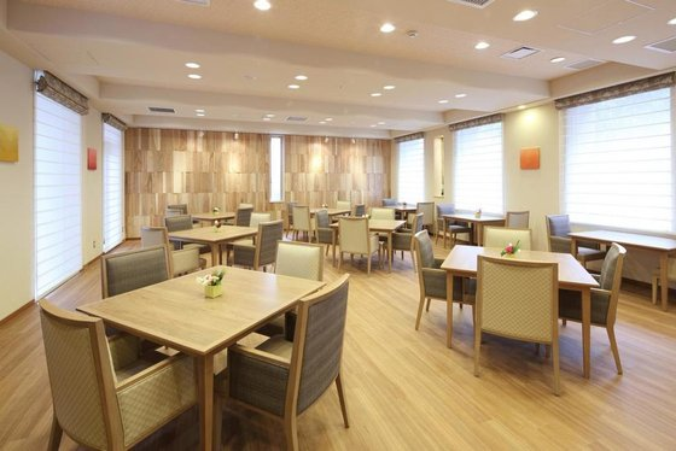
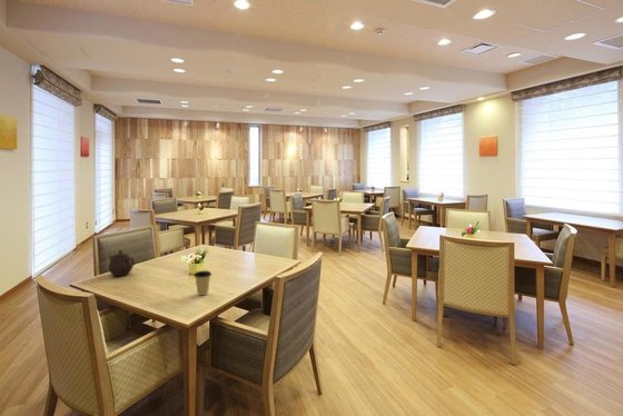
+ coffee cup [192,270,212,296]
+ teapot [107,249,136,277]
